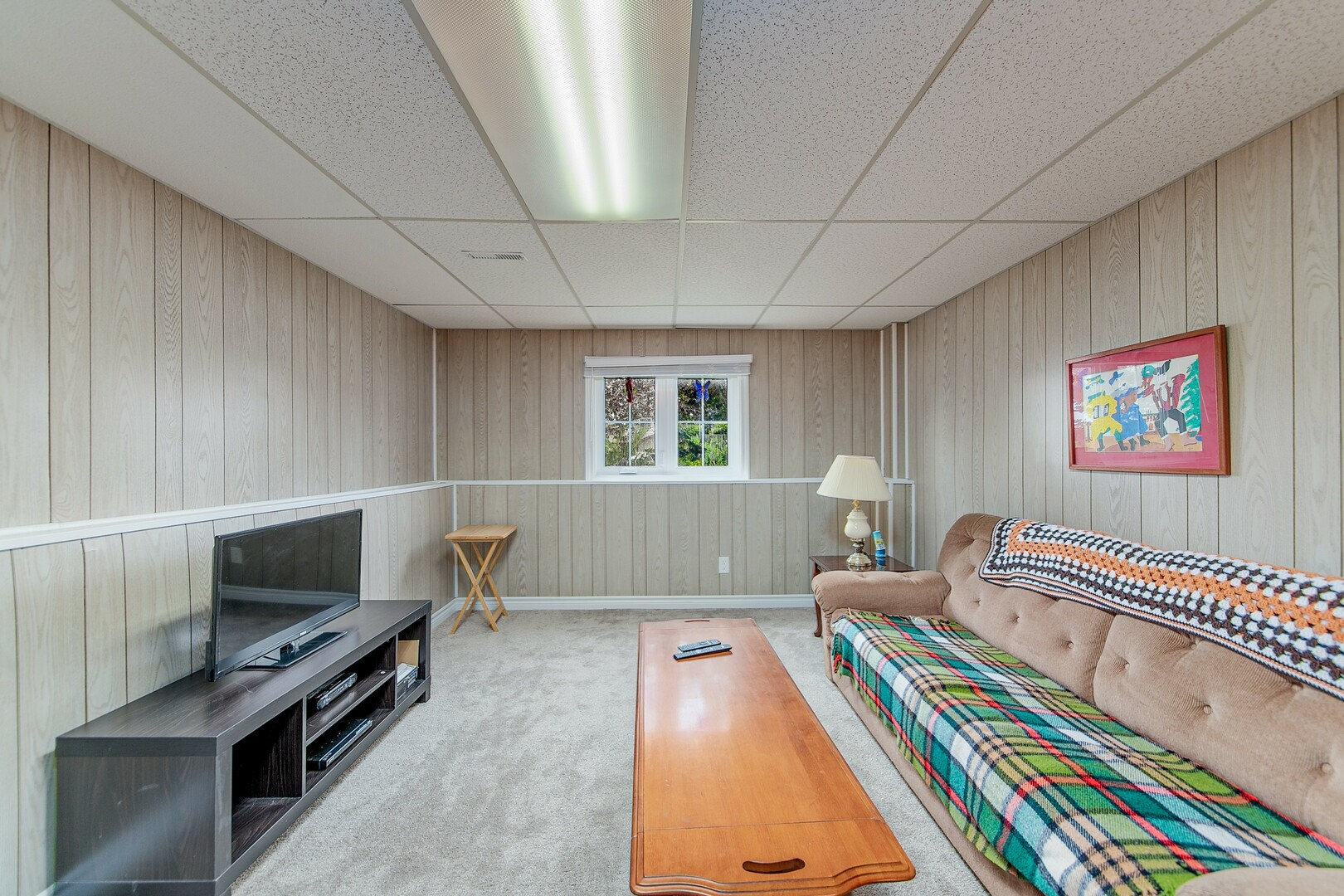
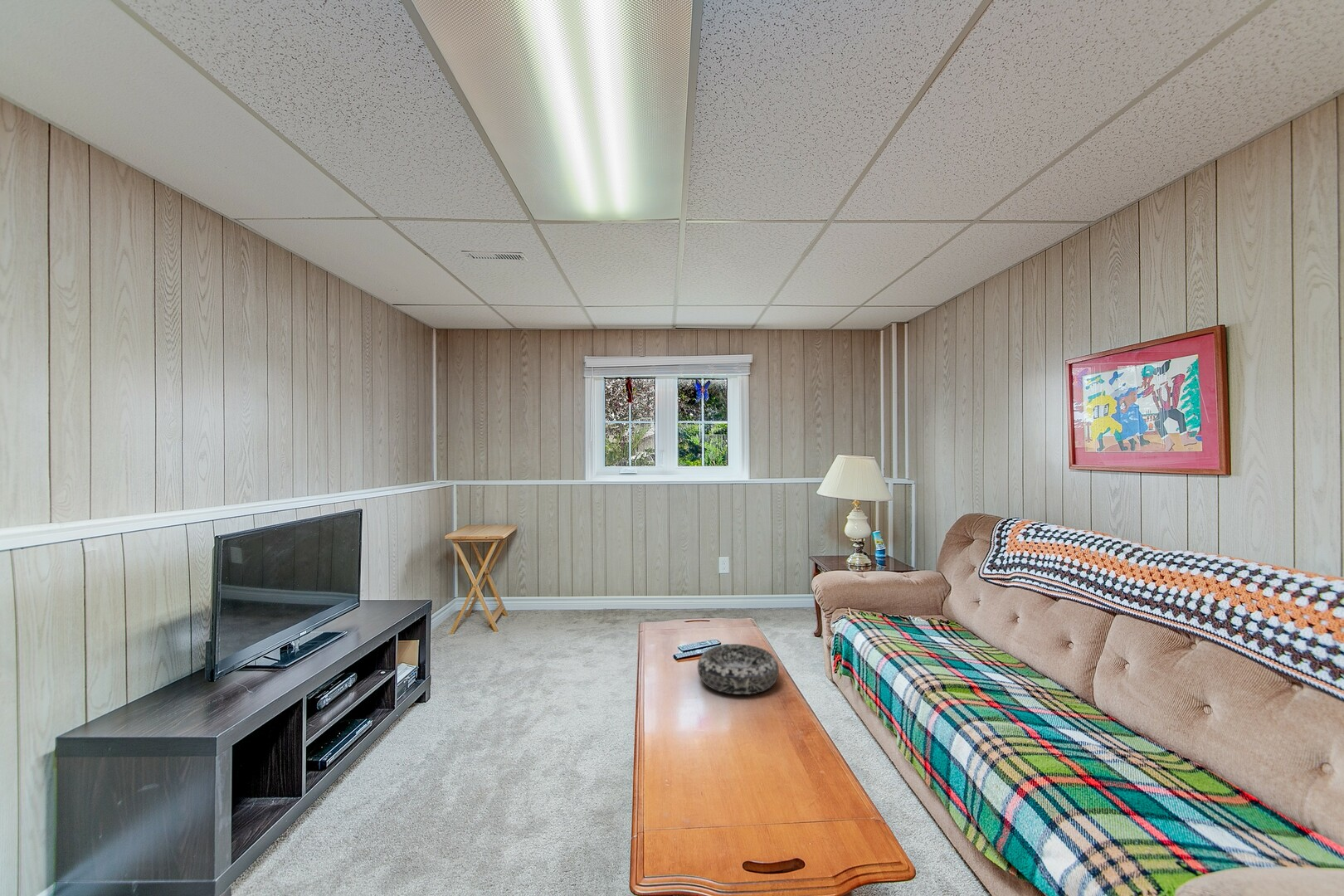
+ decorative bowl [697,643,780,695]
